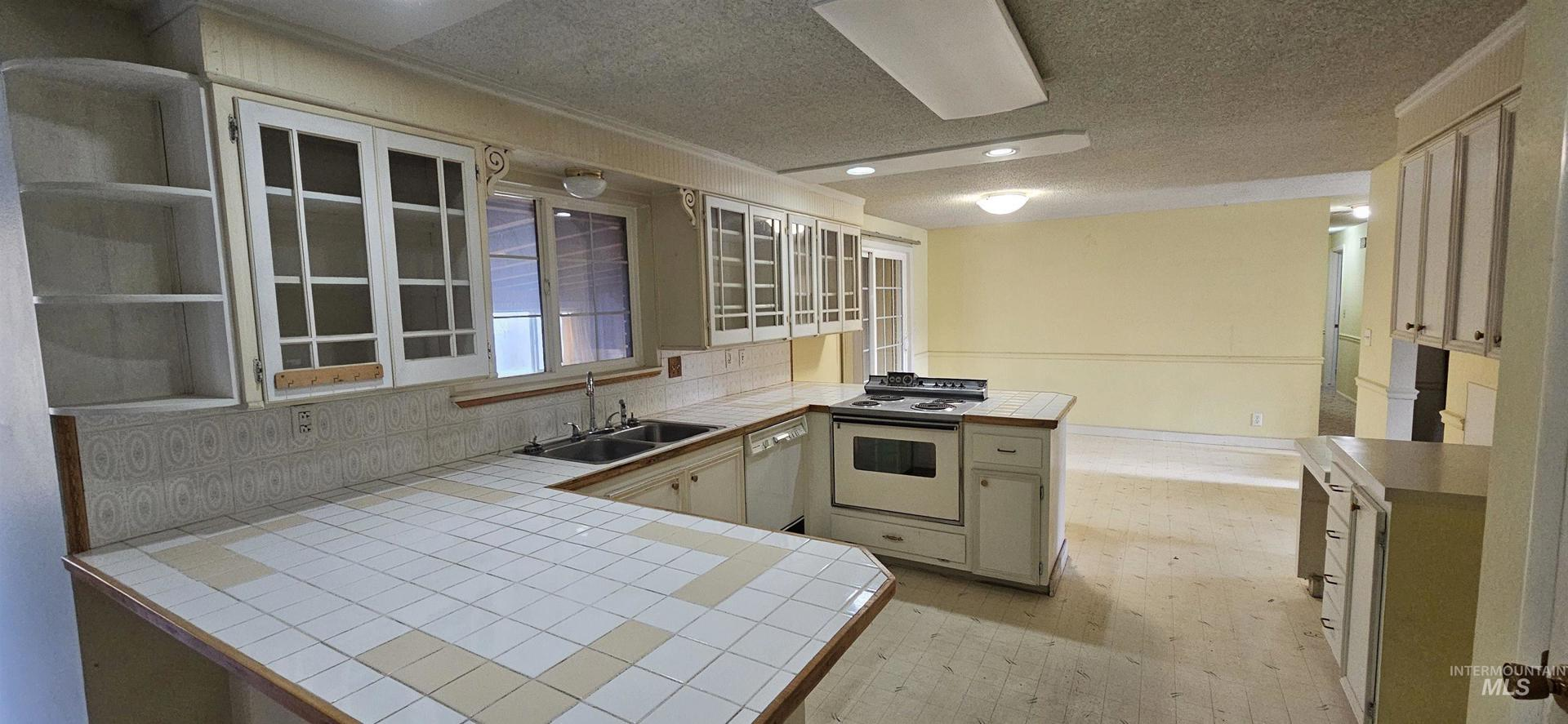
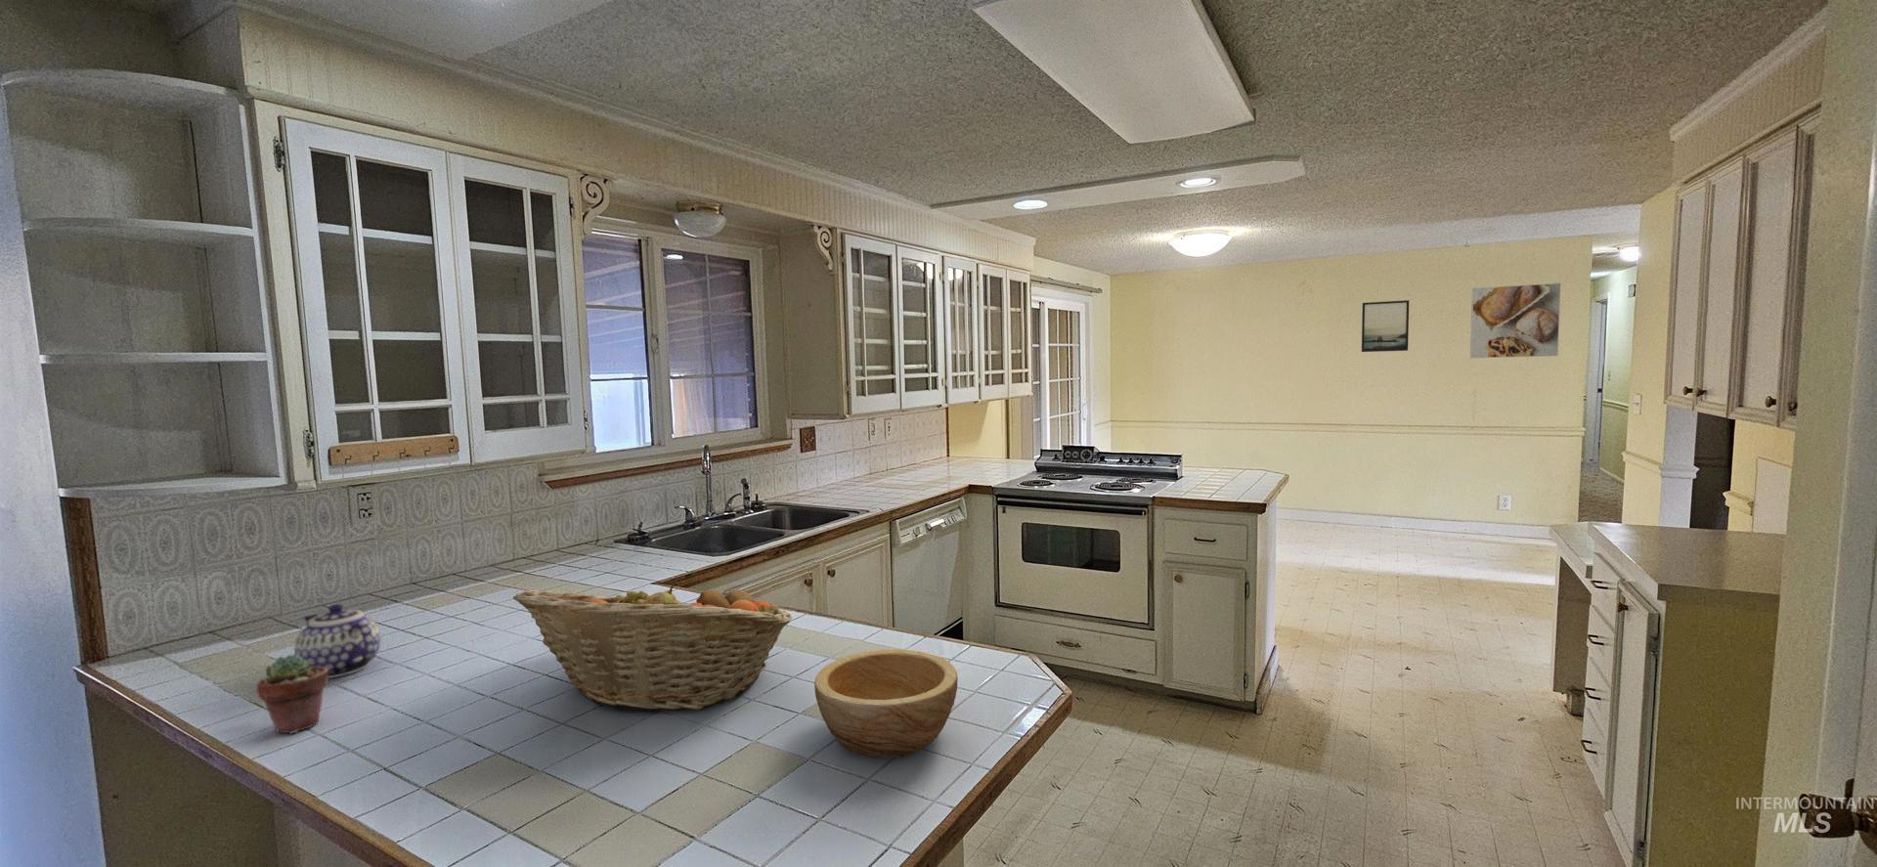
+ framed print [1469,281,1562,359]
+ potted succulent [255,654,329,735]
+ bowl [813,649,959,758]
+ teapot [293,604,381,679]
+ fruit basket [512,576,792,713]
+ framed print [1361,299,1410,353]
